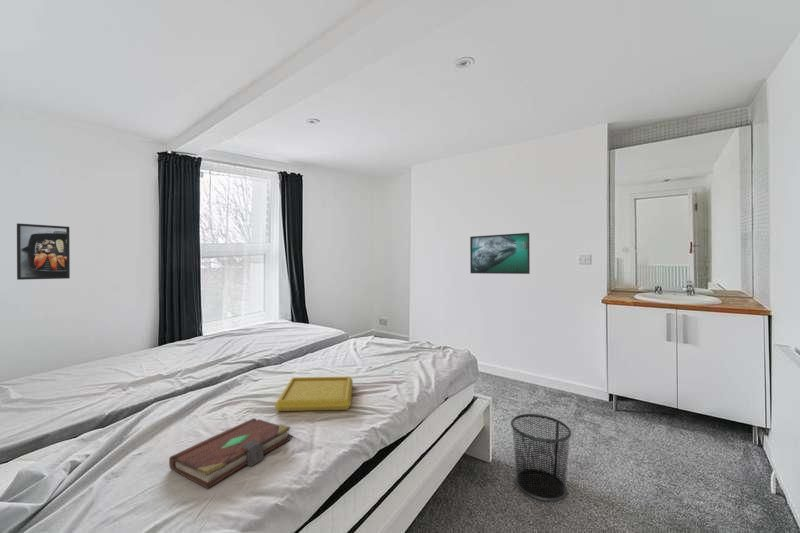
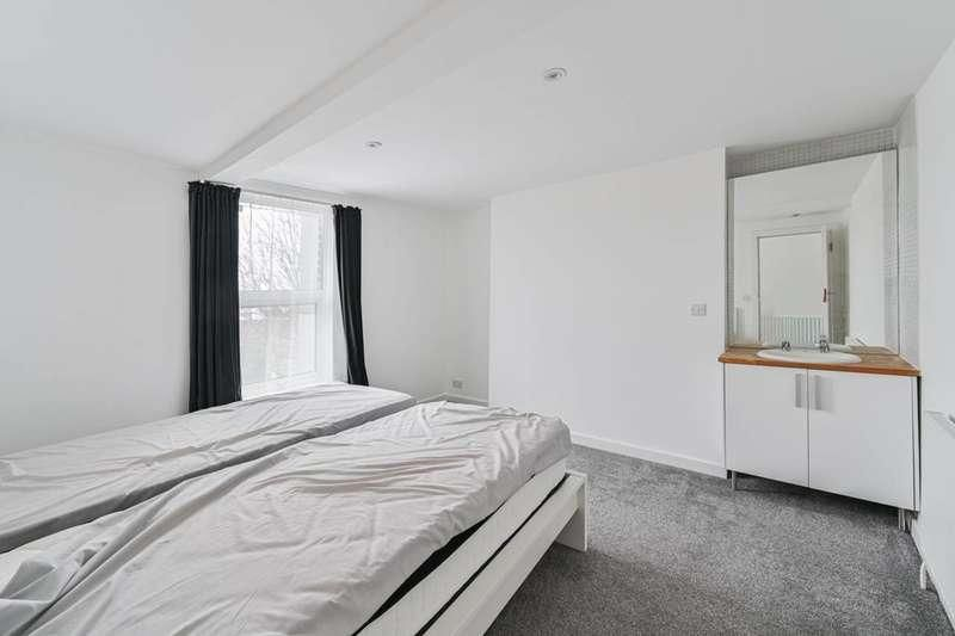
- waste bin [510,413,572,502]
- book [168,417,291,490]
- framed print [16,222,71,281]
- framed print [469,232,531,275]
- serving tray [274,376,354,412]
